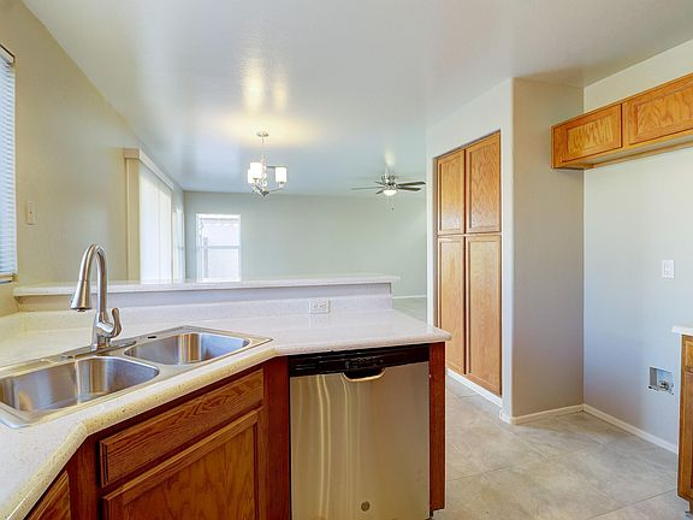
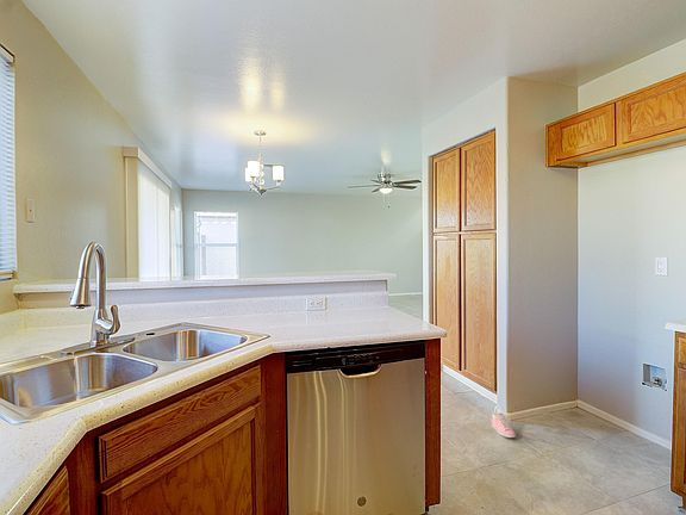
+ sneaker [491,411,517,439]
